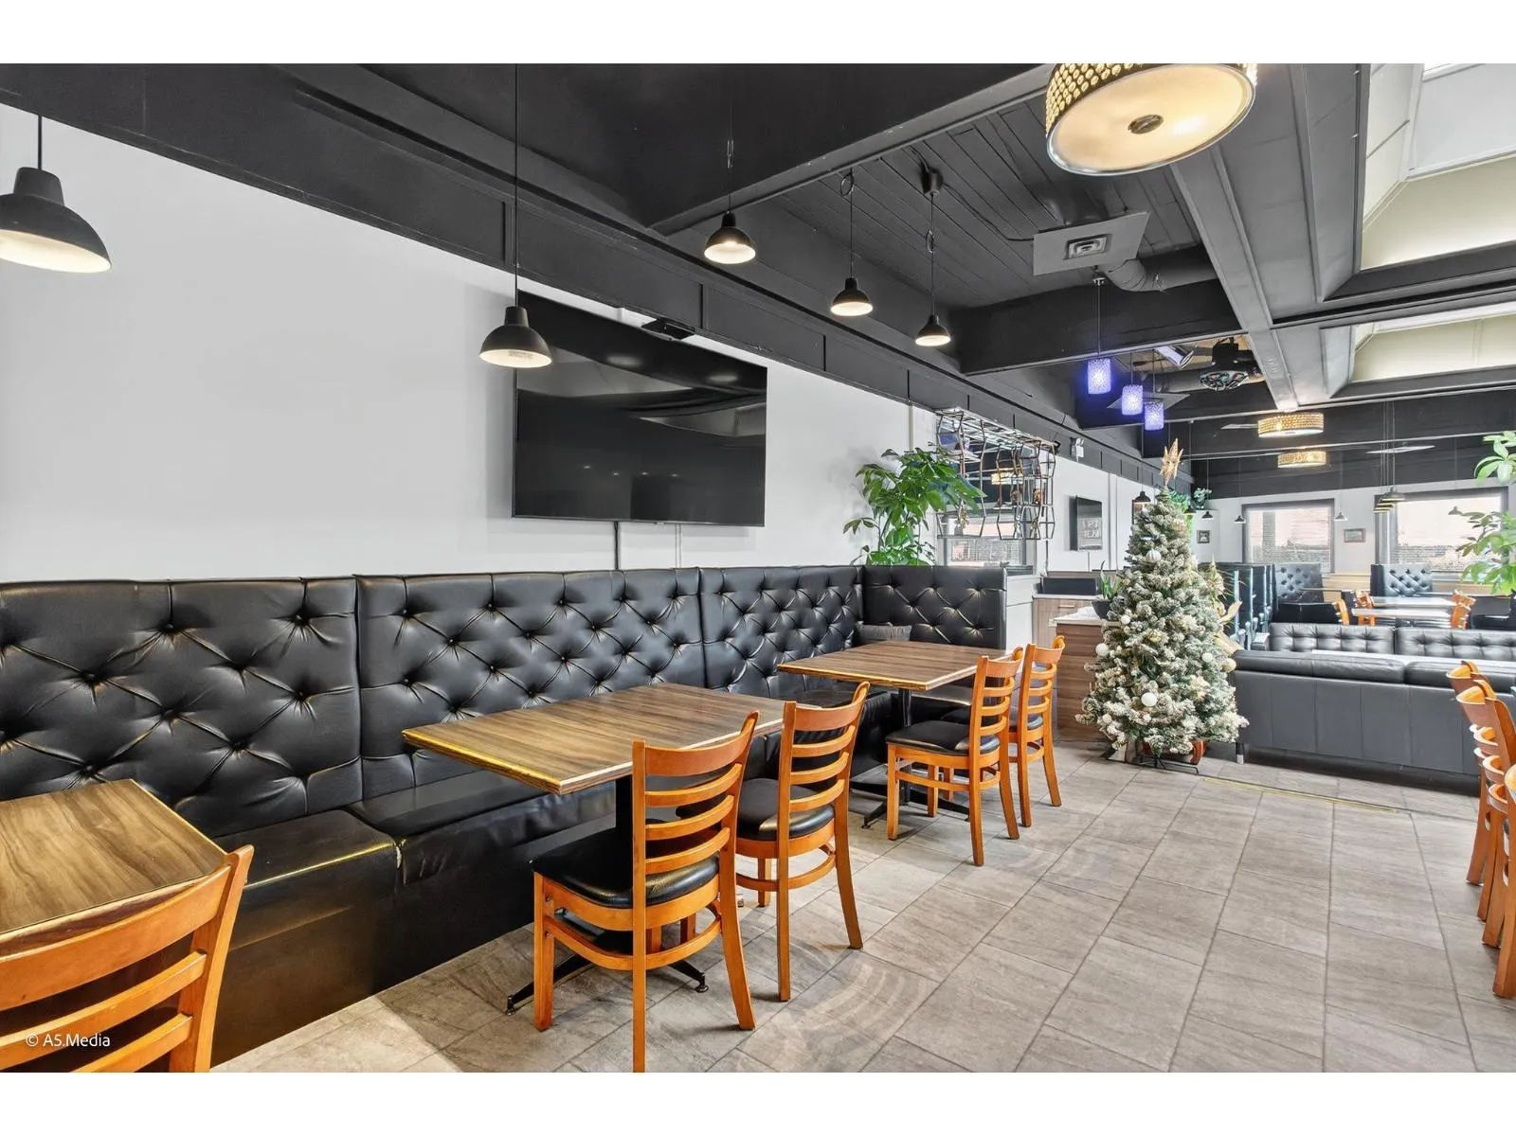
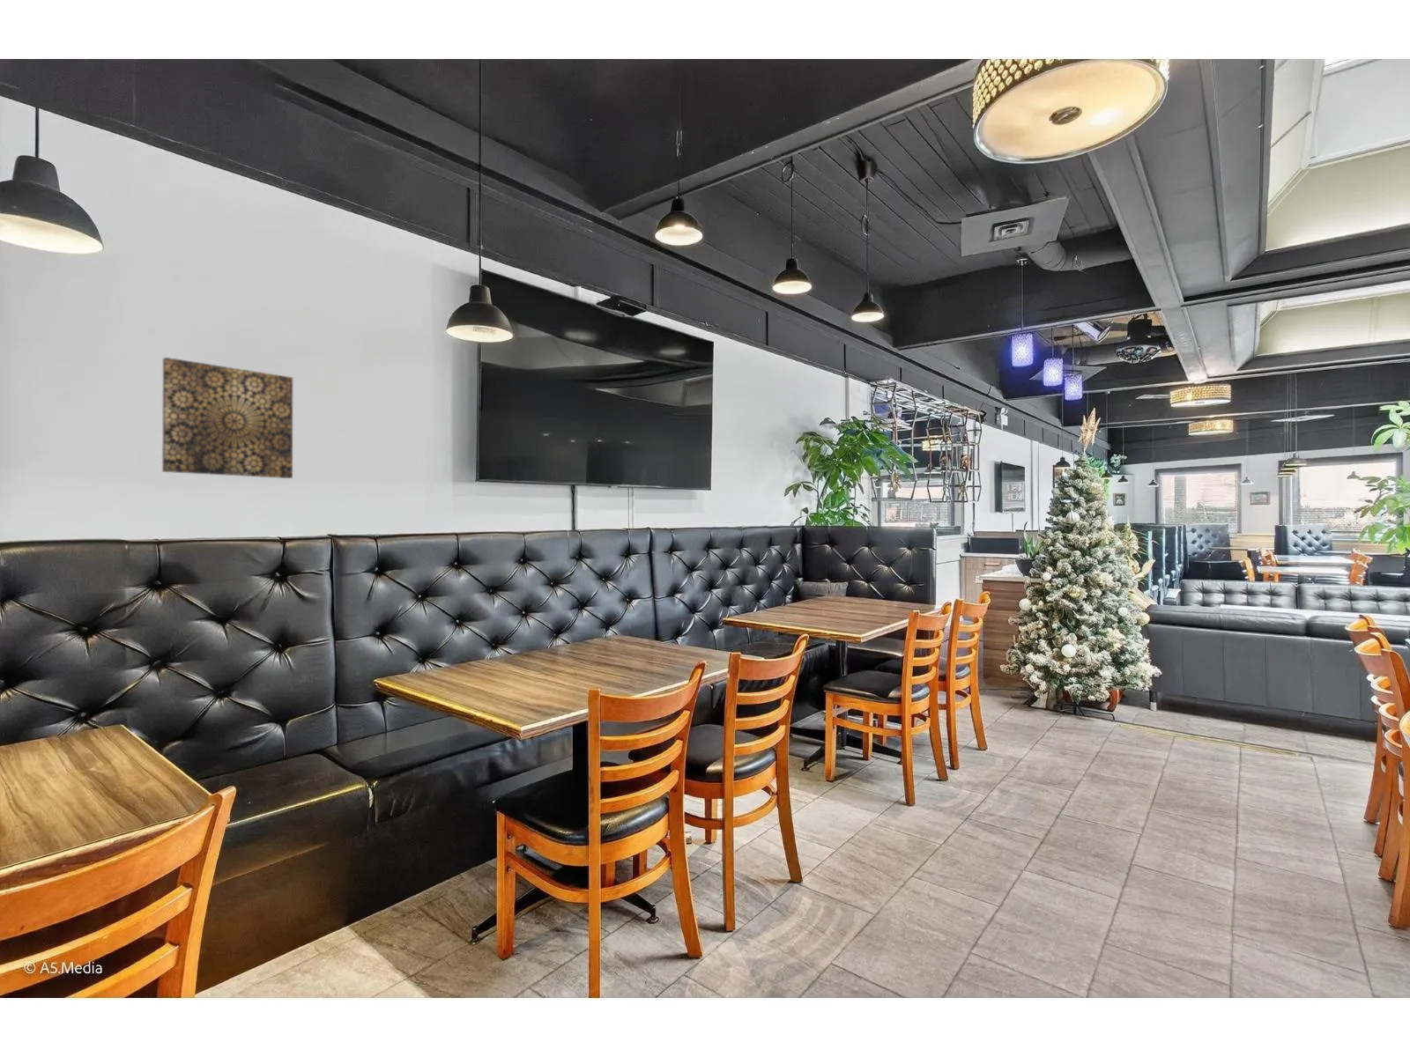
+ wall art [161,356,293,480]
